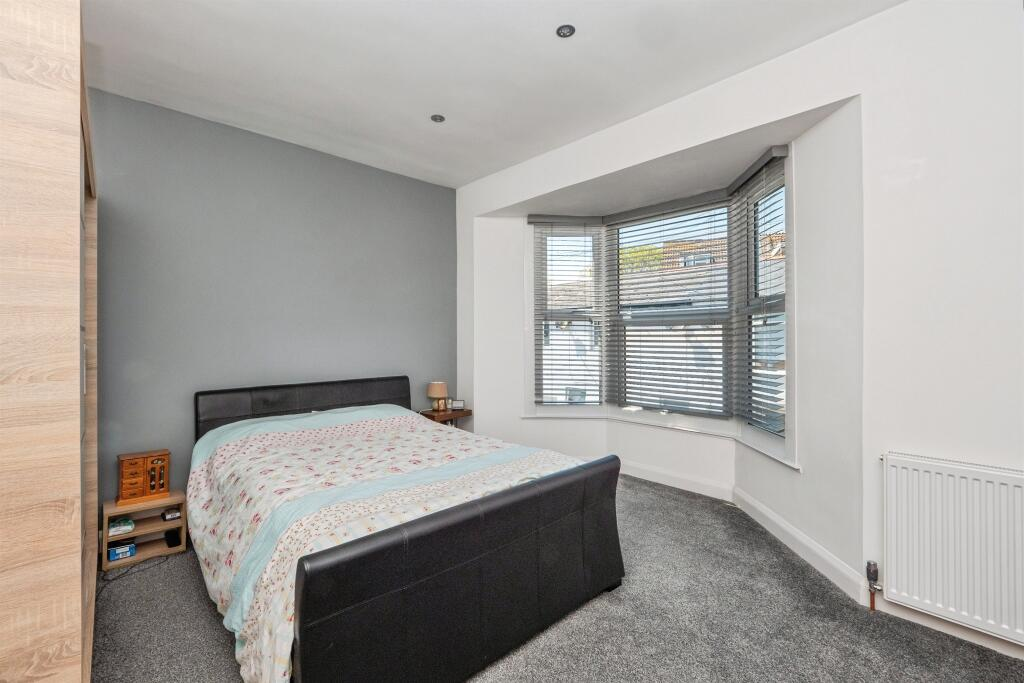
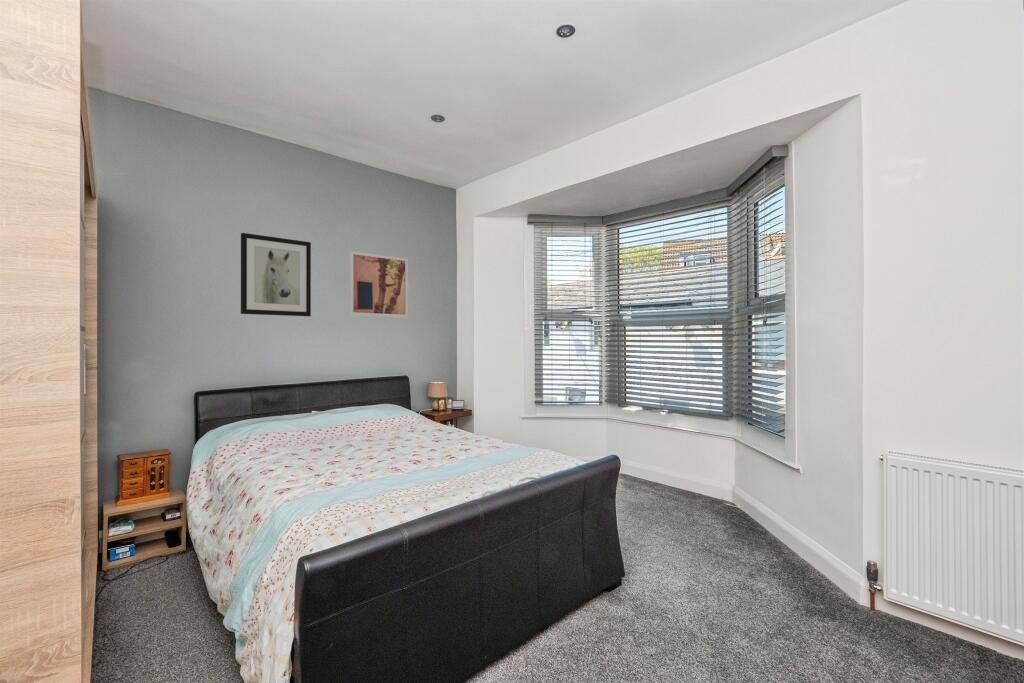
+ wall art [348,250,409,318]
+ wall art [240,232,312,317]
